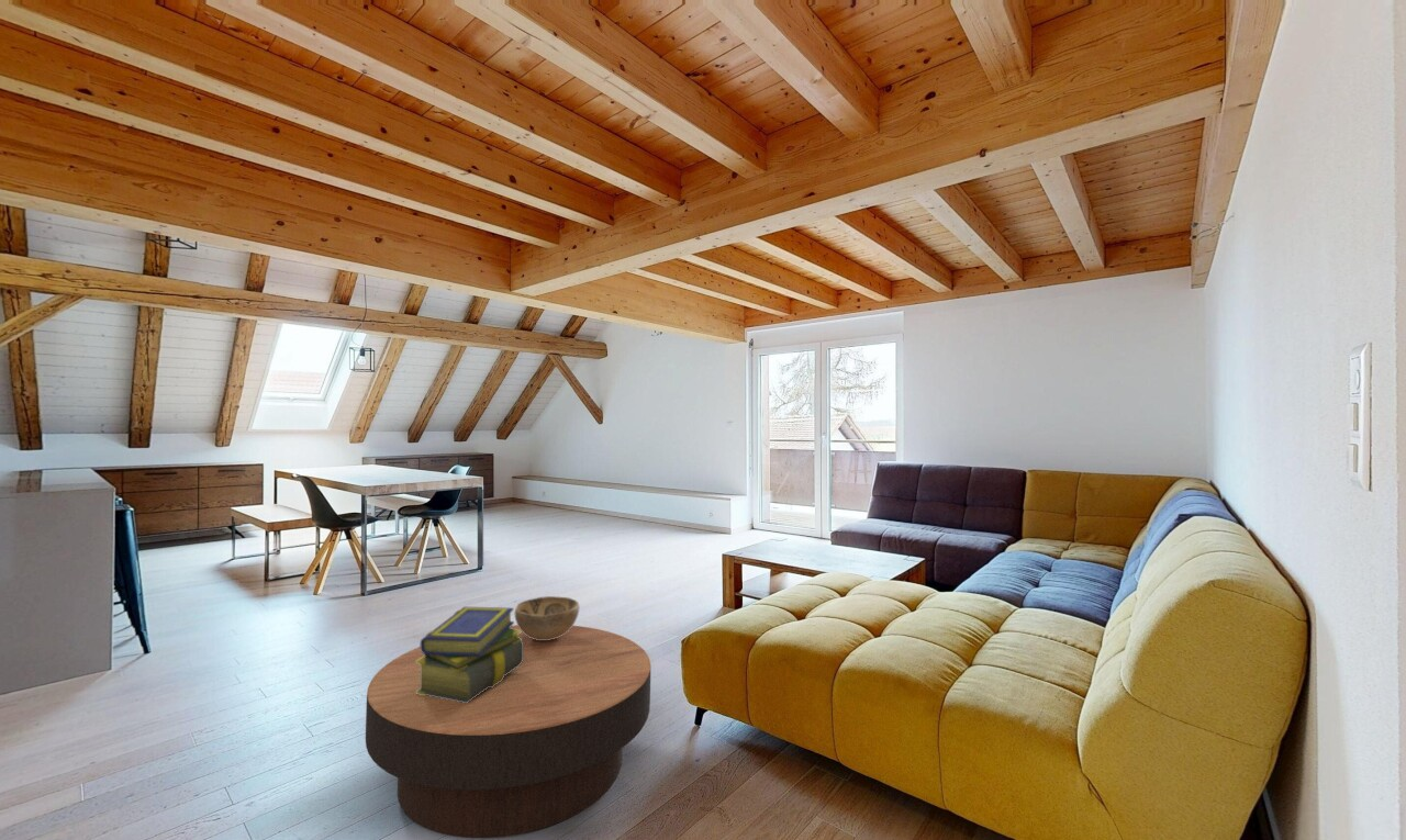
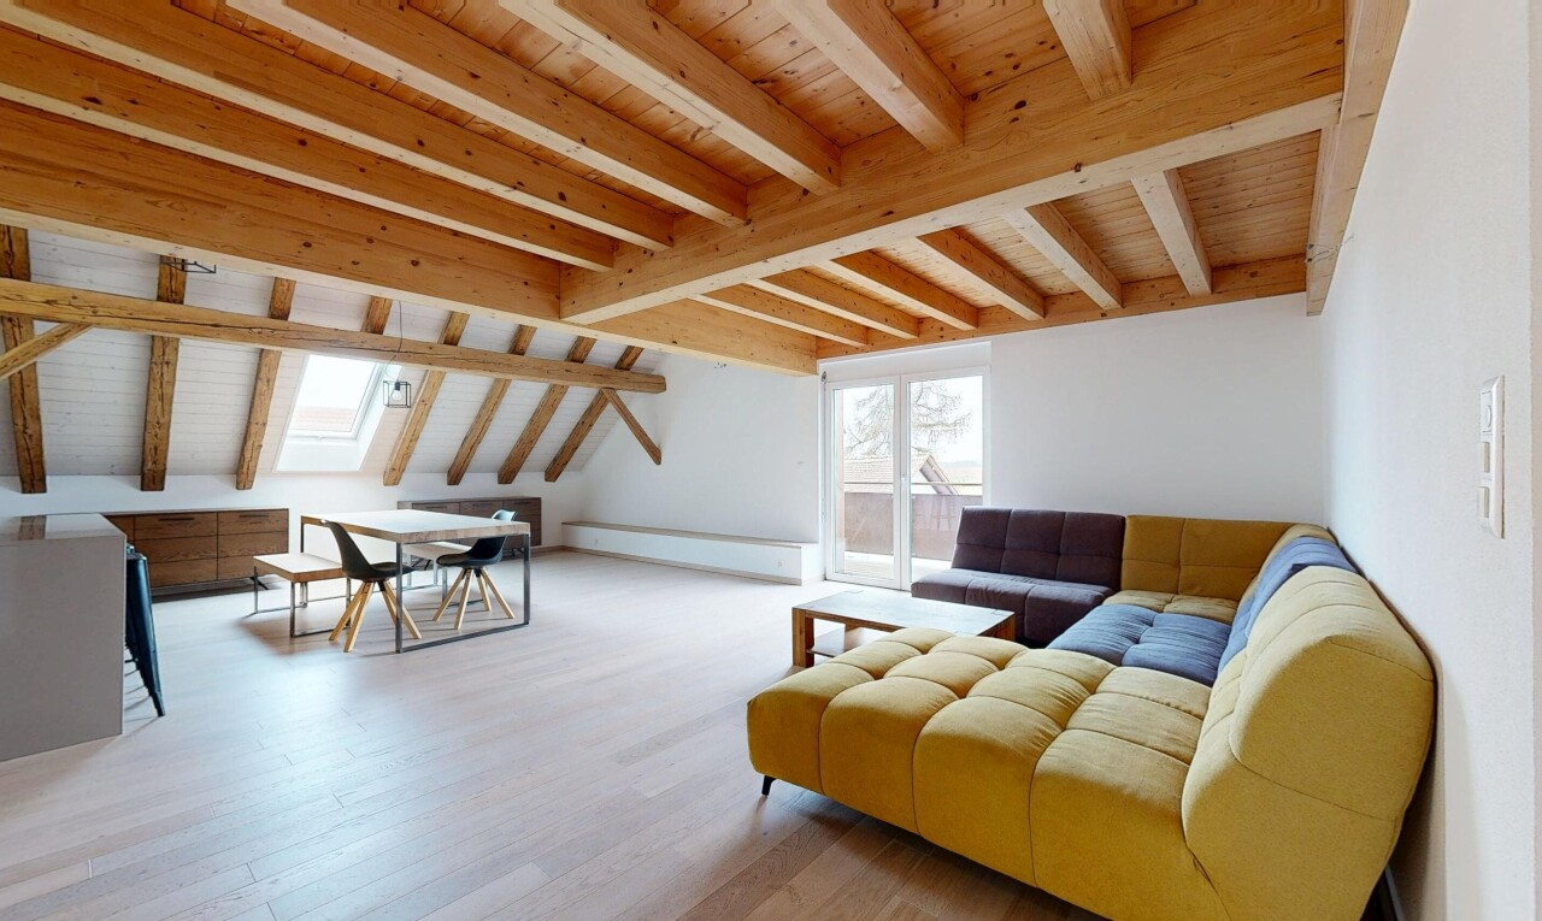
- stack of books [416,606,523,703]
- coffee table [365,624,652,839]
- decorative bowl [514,595,580,640]
